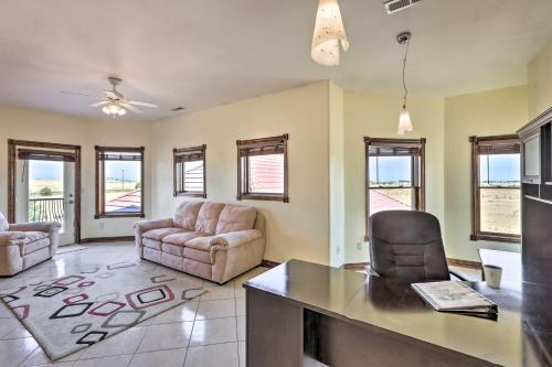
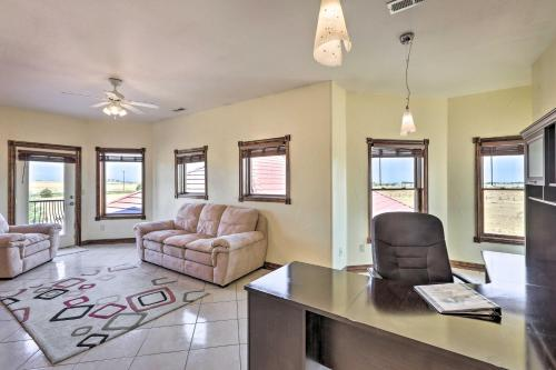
- dixie cup [482,263,503,289]
